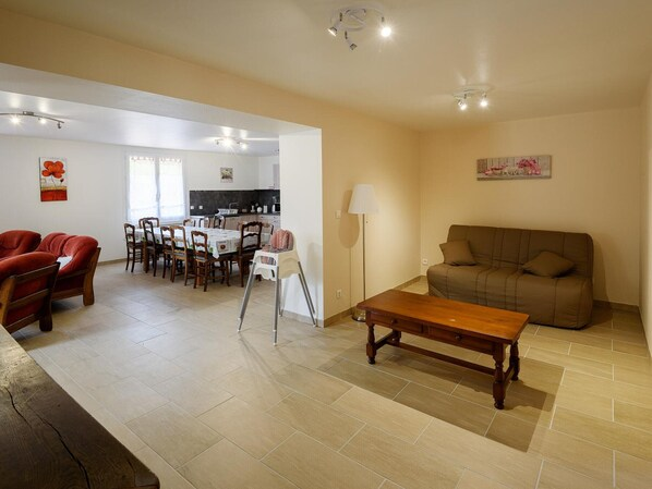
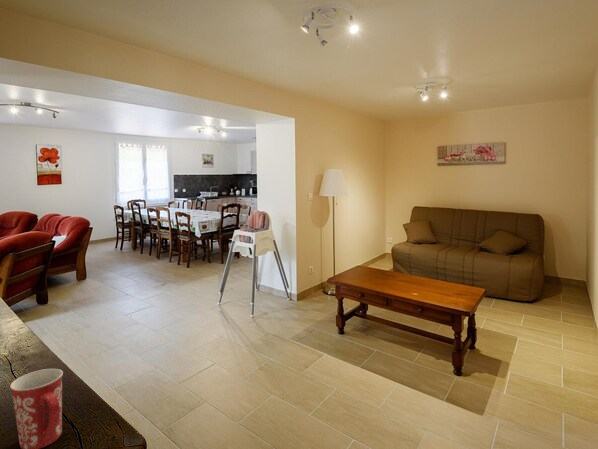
+ mug [9,368,64,449]
